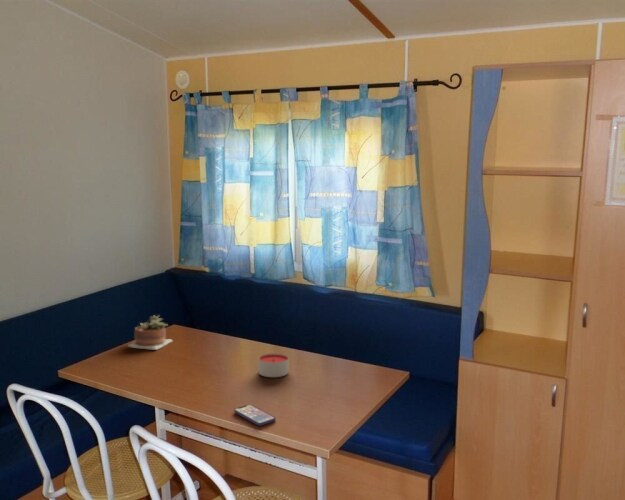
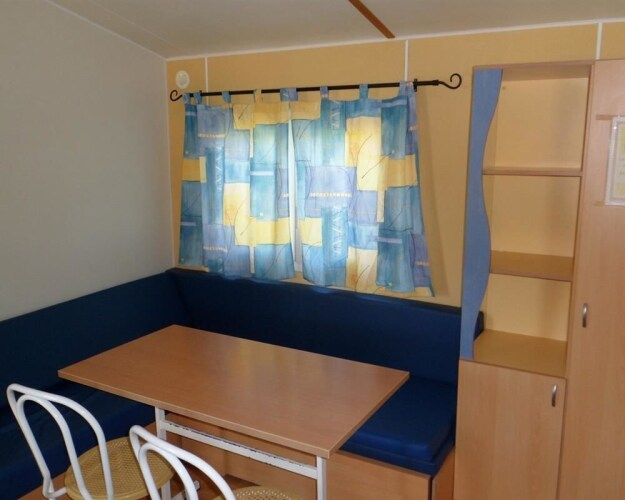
- succulent plant [127,314,173,351]
- smartphone [233,404,276,427]
- candle [258,352,290,378]
